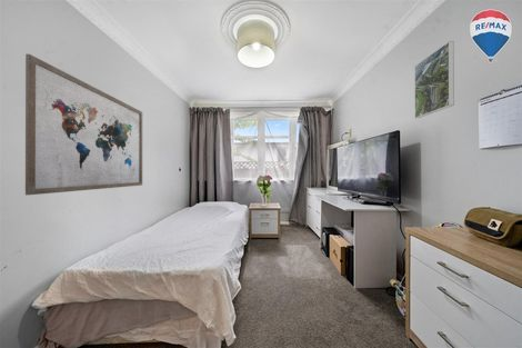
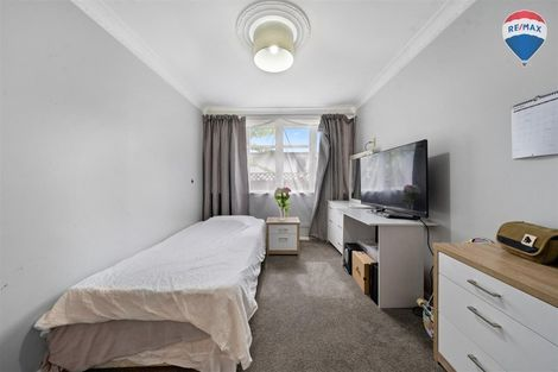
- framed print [413,40,455,119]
- wall art [24,53,143,196]
